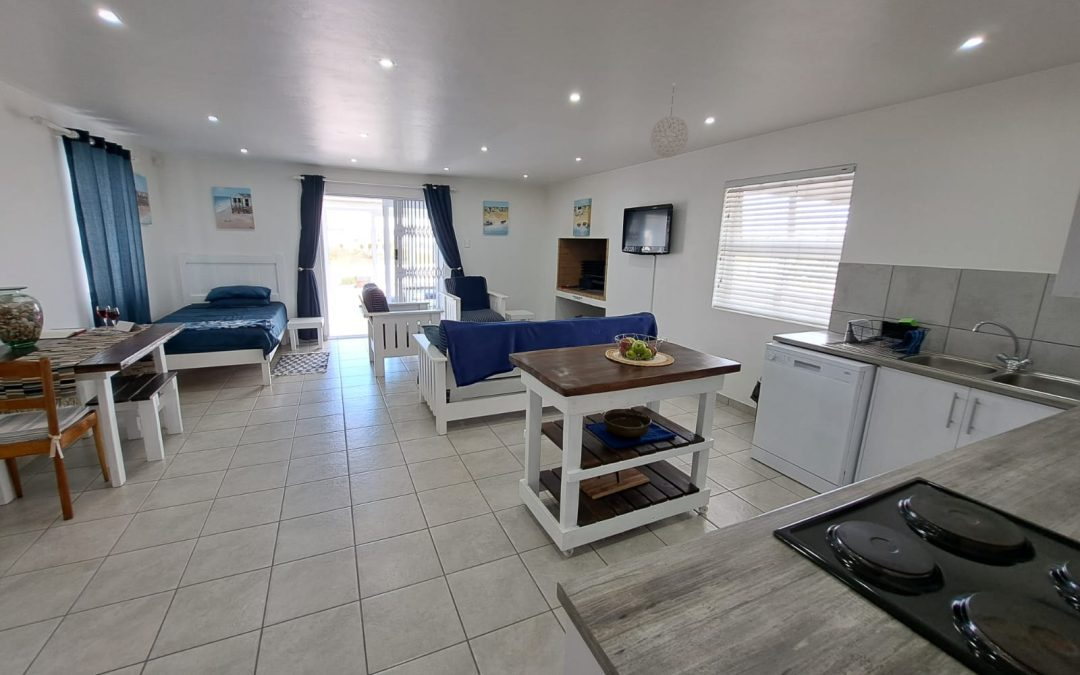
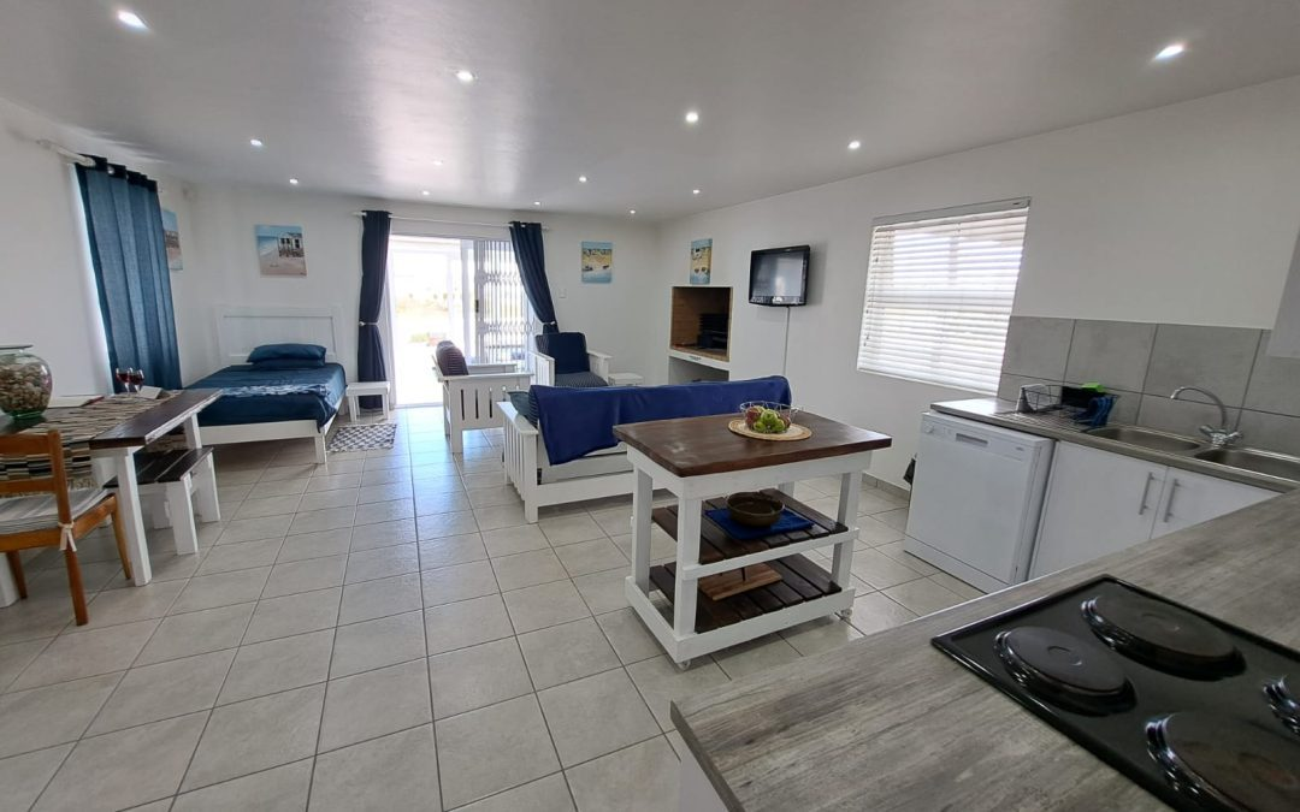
- pendant light [648,82,690,159]
